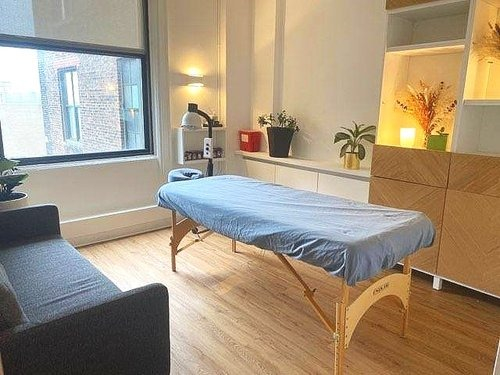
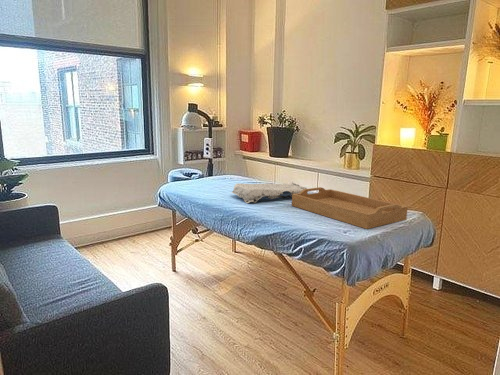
+ stone plaque [230,181,309,204]
+ serving tray [291,186,409,230]
